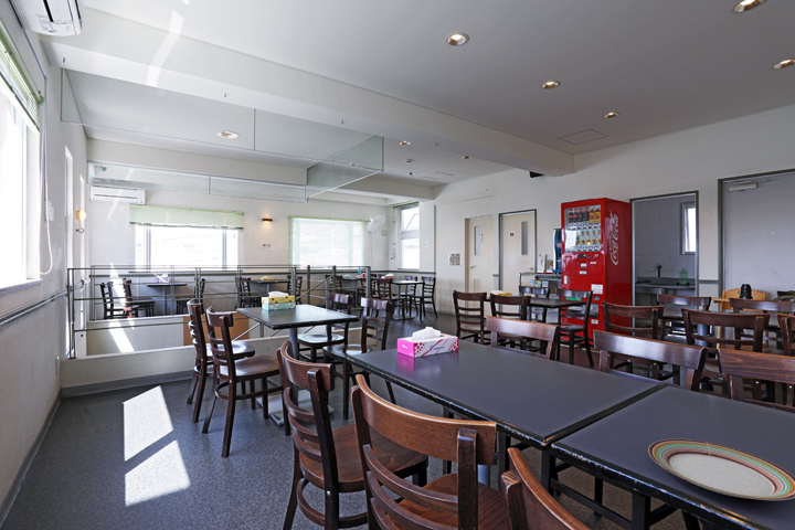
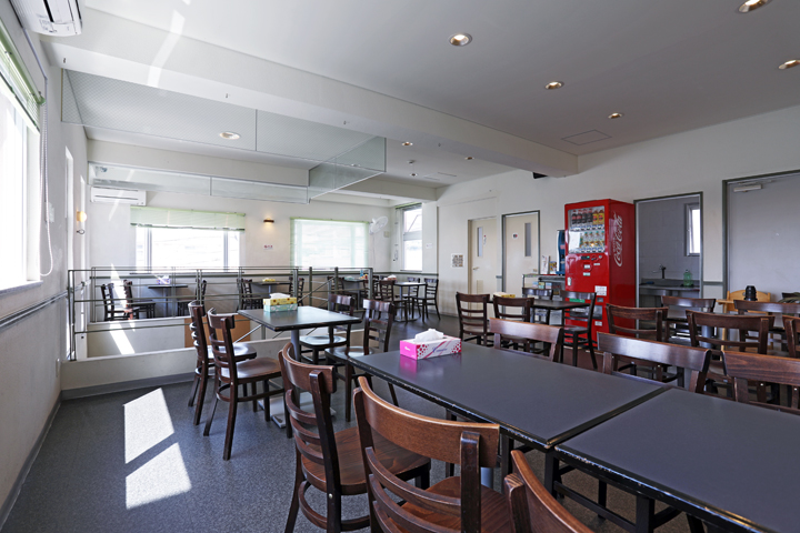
- plate [647,438,795,501]
